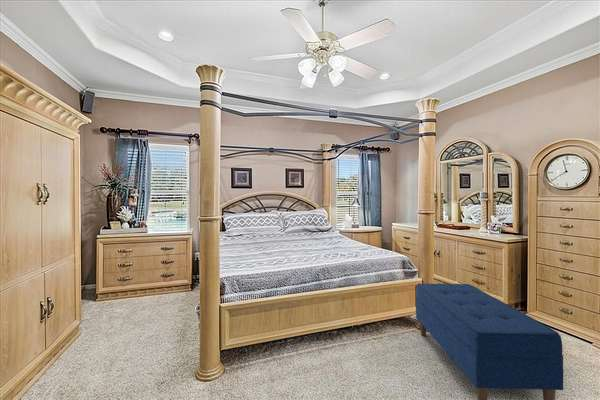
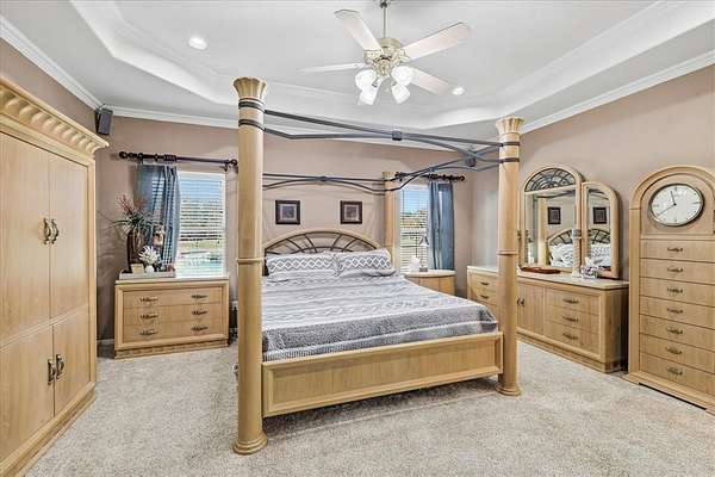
- bench [415,283,564,400]
